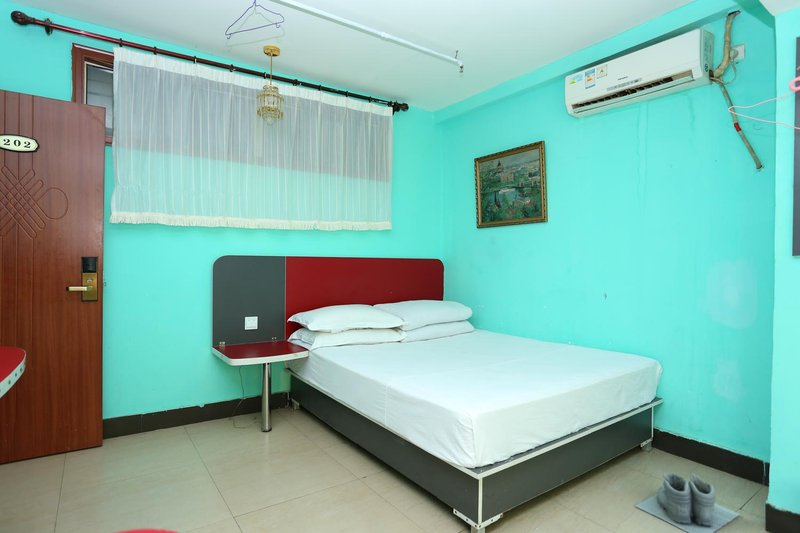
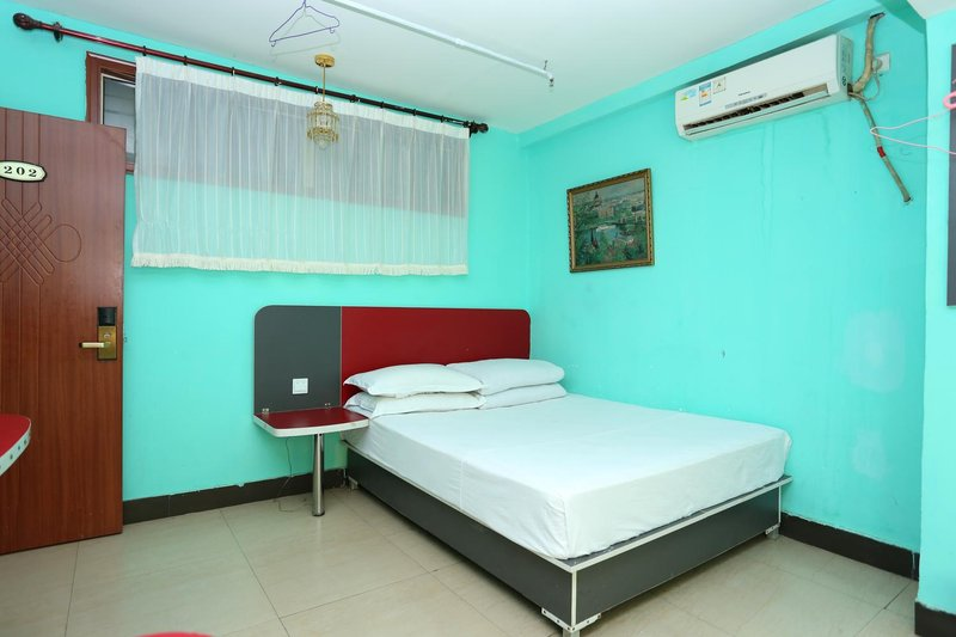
- boots [634,472,741,533]
